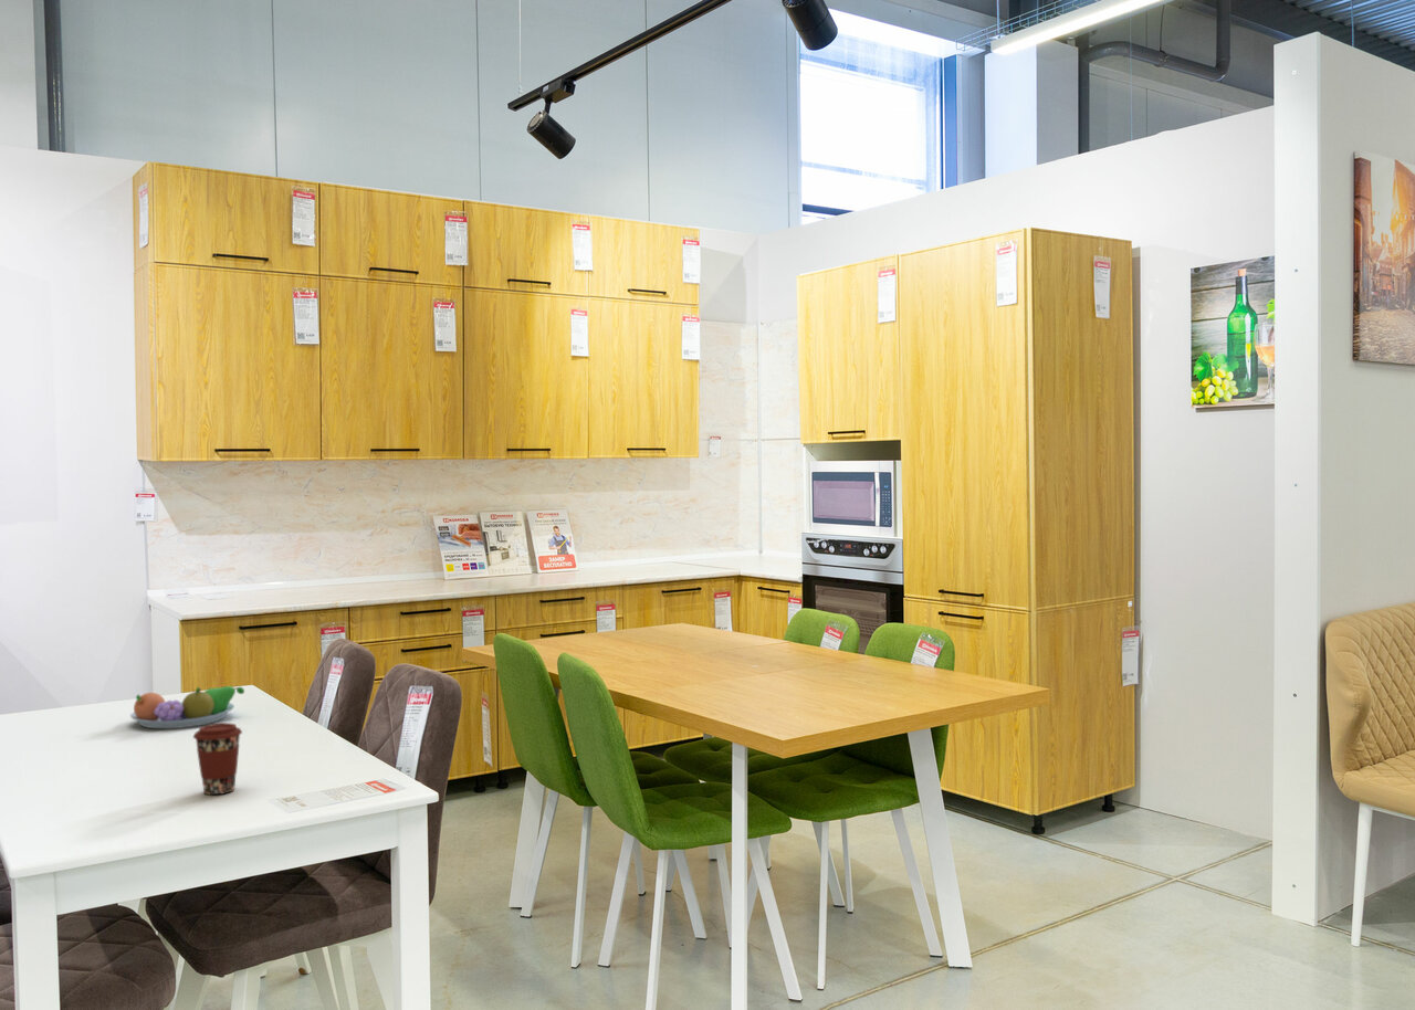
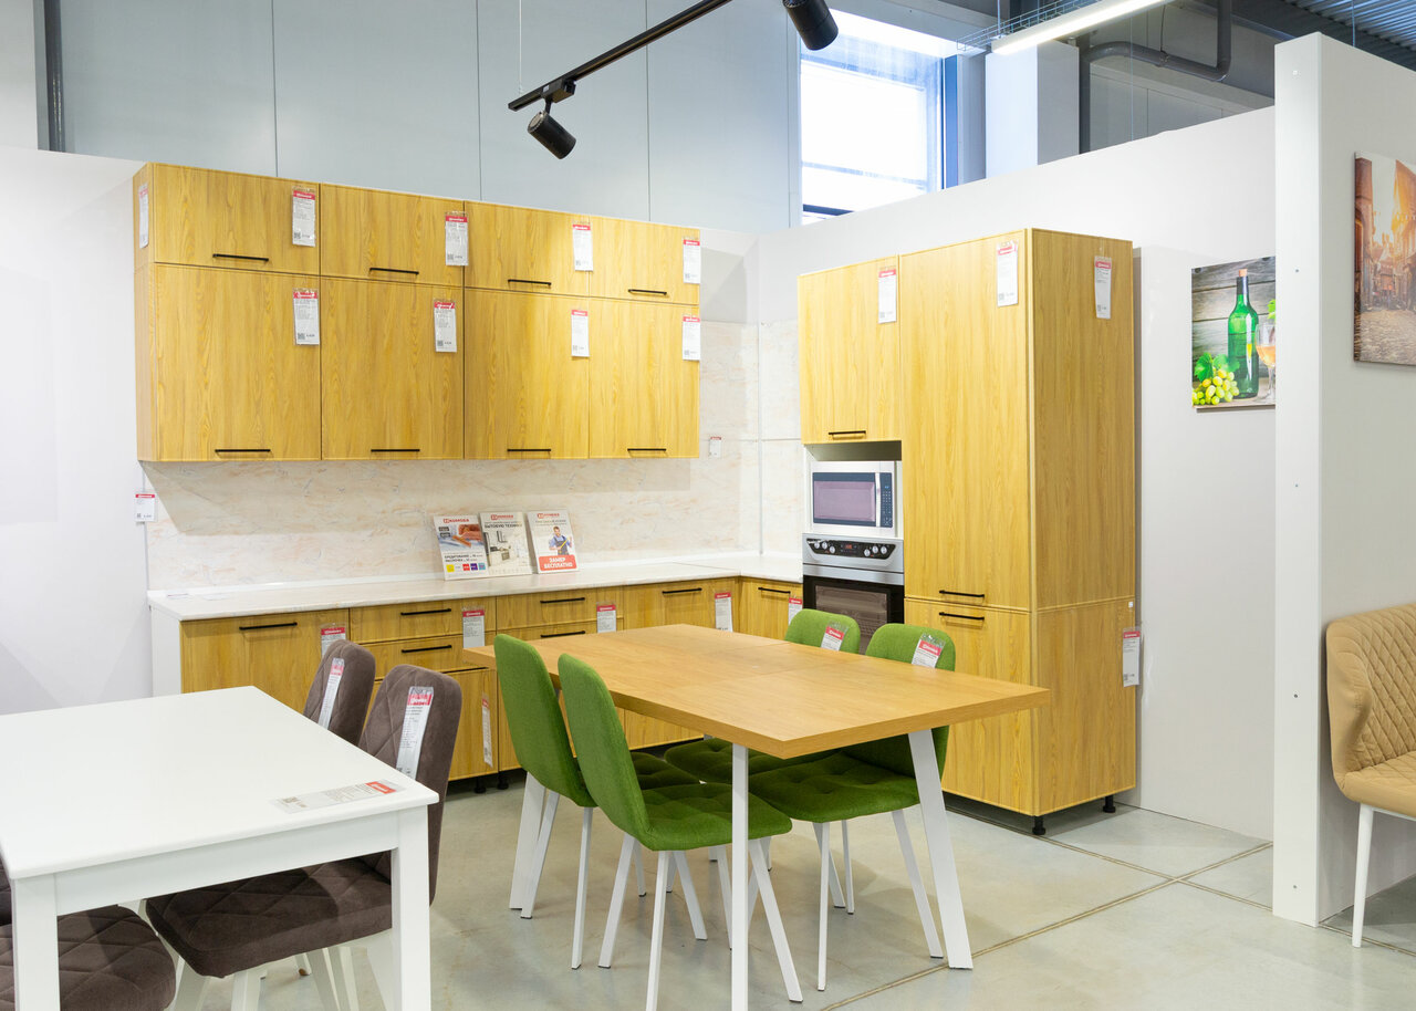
- coffee cup [192,722,243,796]
- fruit bowl [129,685,245,730]
